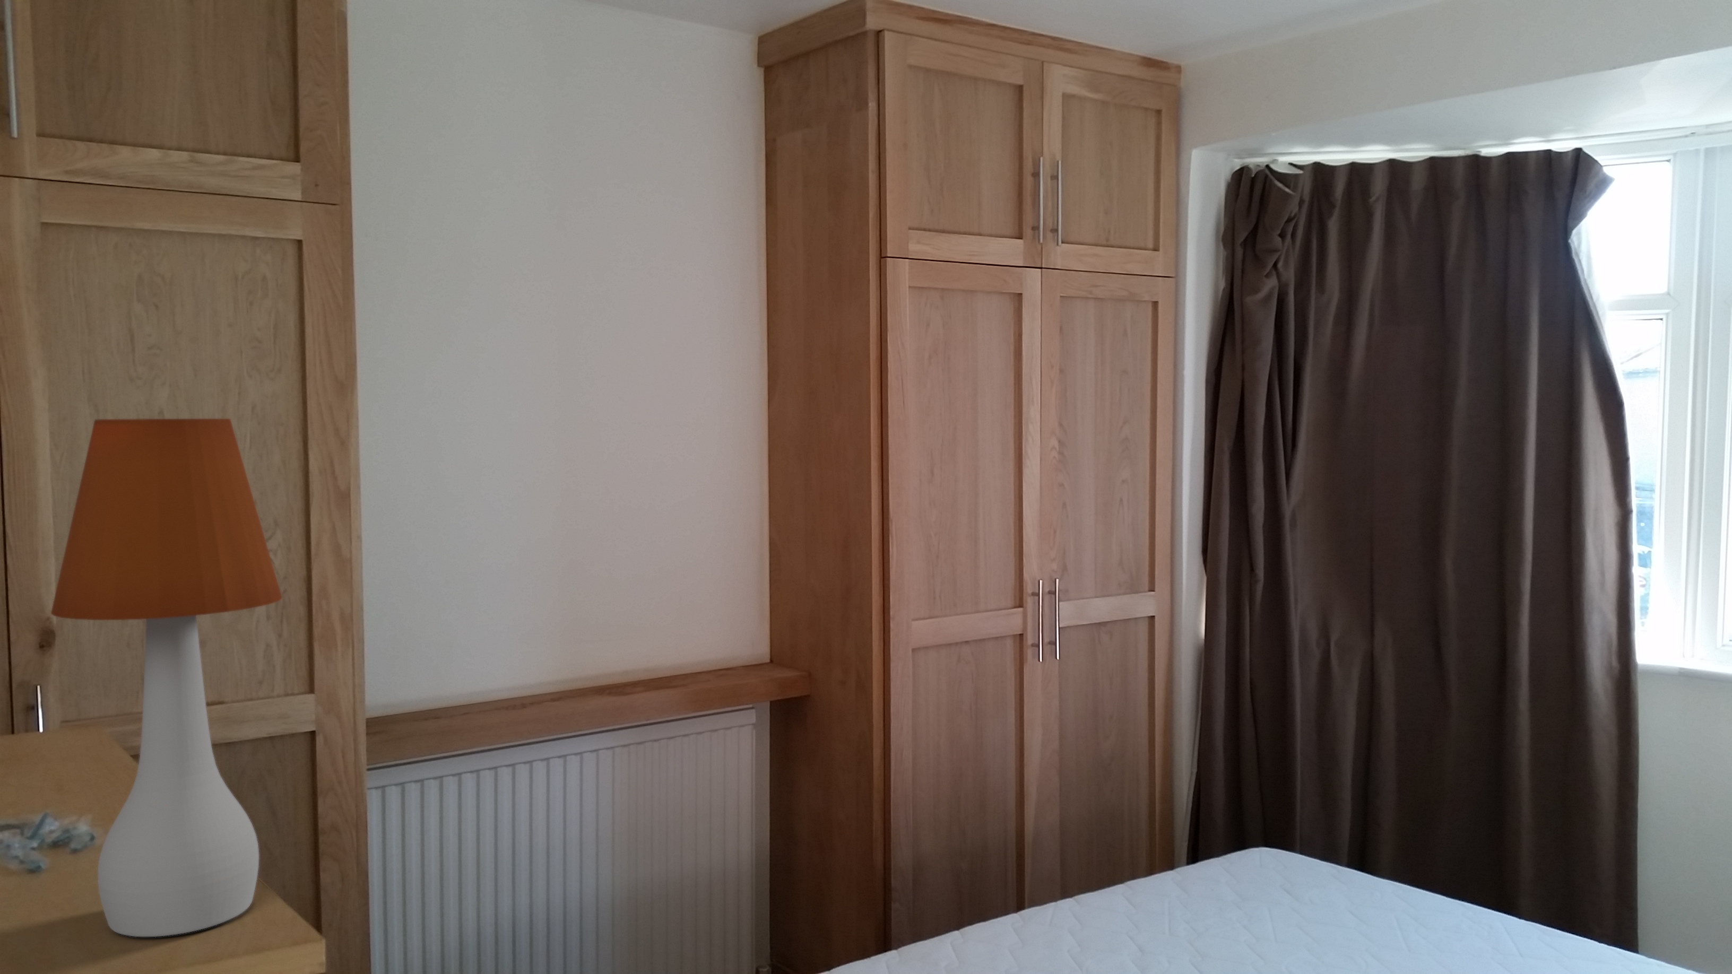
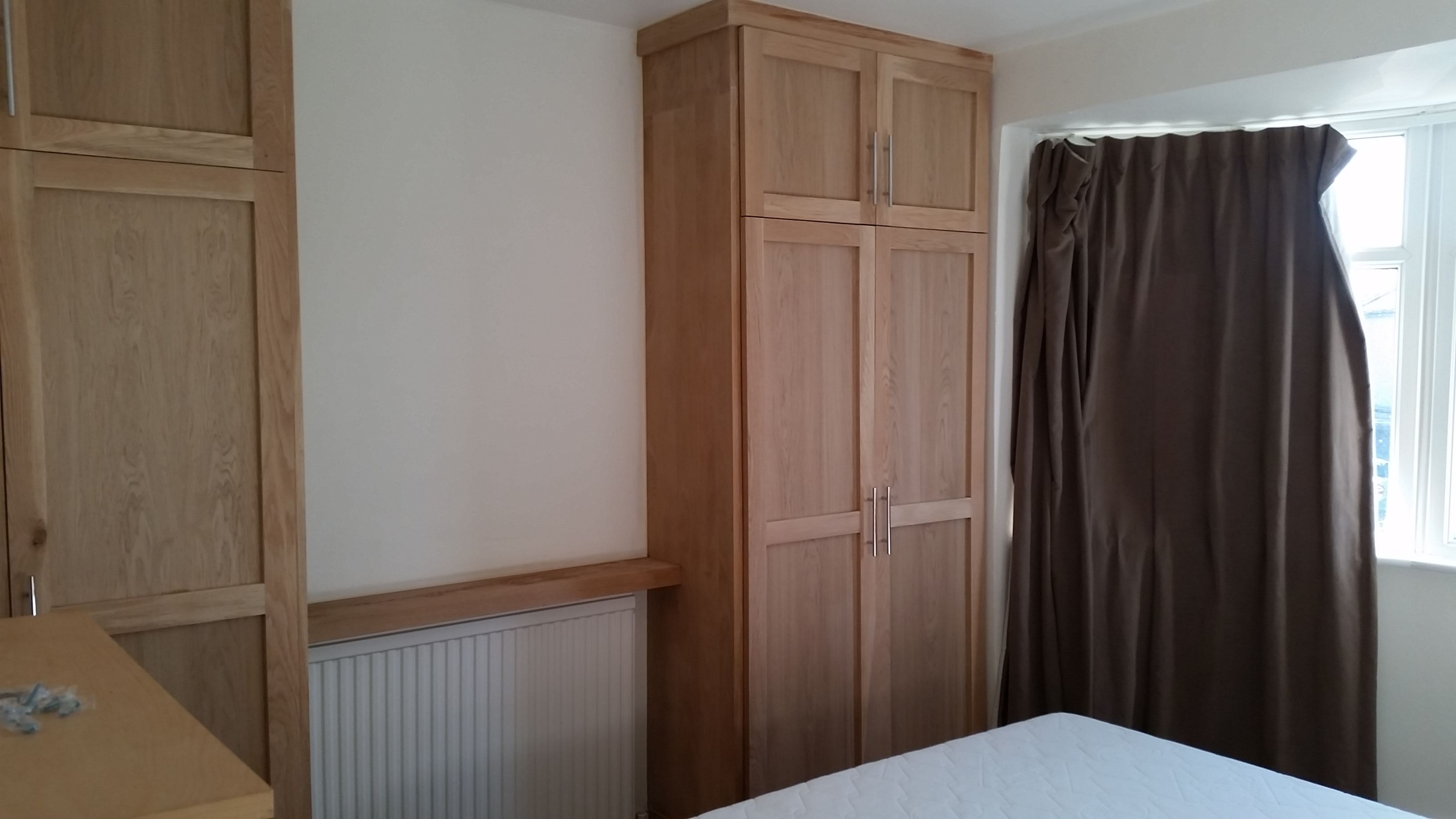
- table lamp [50,419,283,937]
